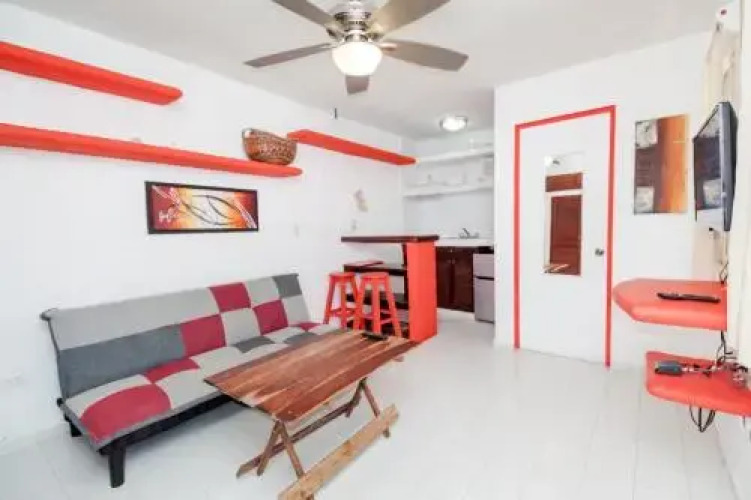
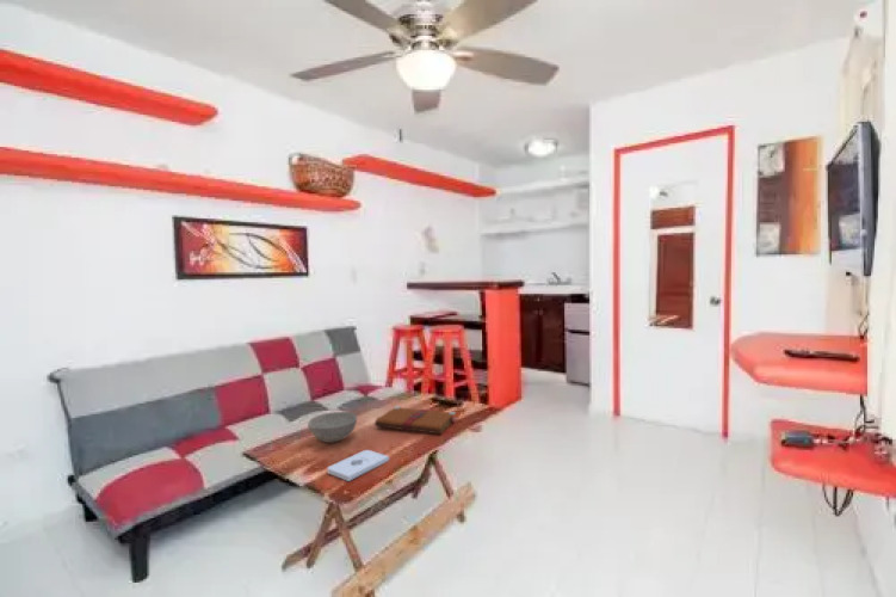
+ book [373,405,457,435]
+ bowl [307,411,358,444]
+ notepad [327,449,390,482]
